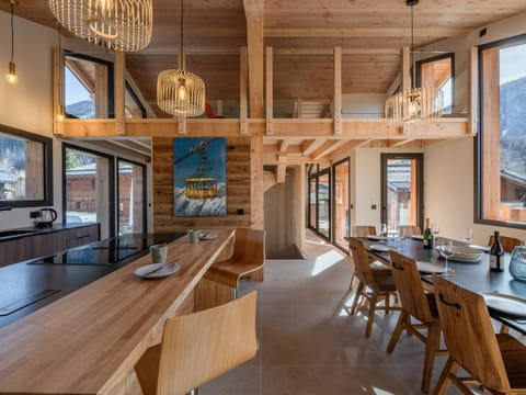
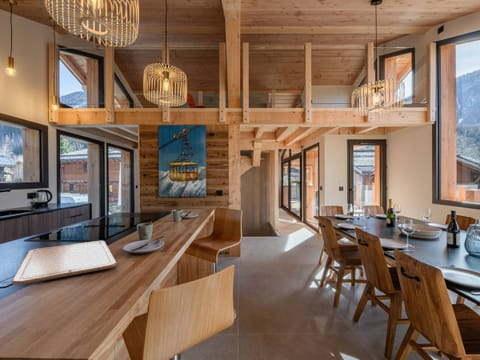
+ chopping board [11,240,118,286]
